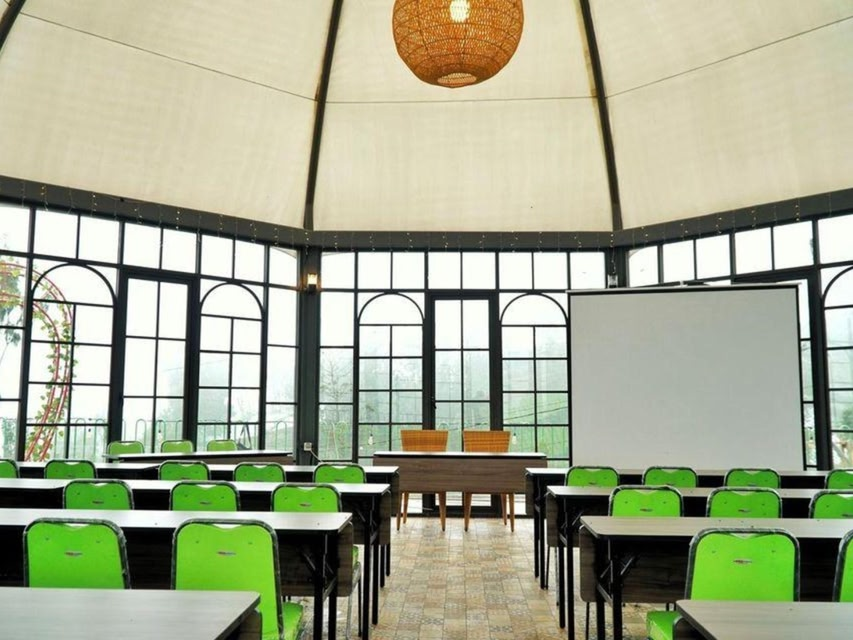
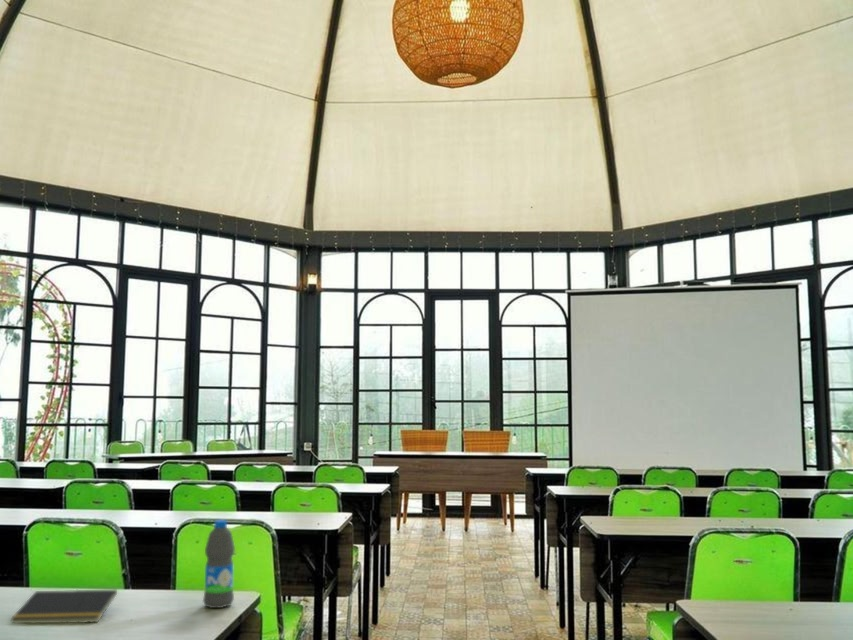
+ water bottle [202,519,236,609]
+ notepad [9,589,118,624]
